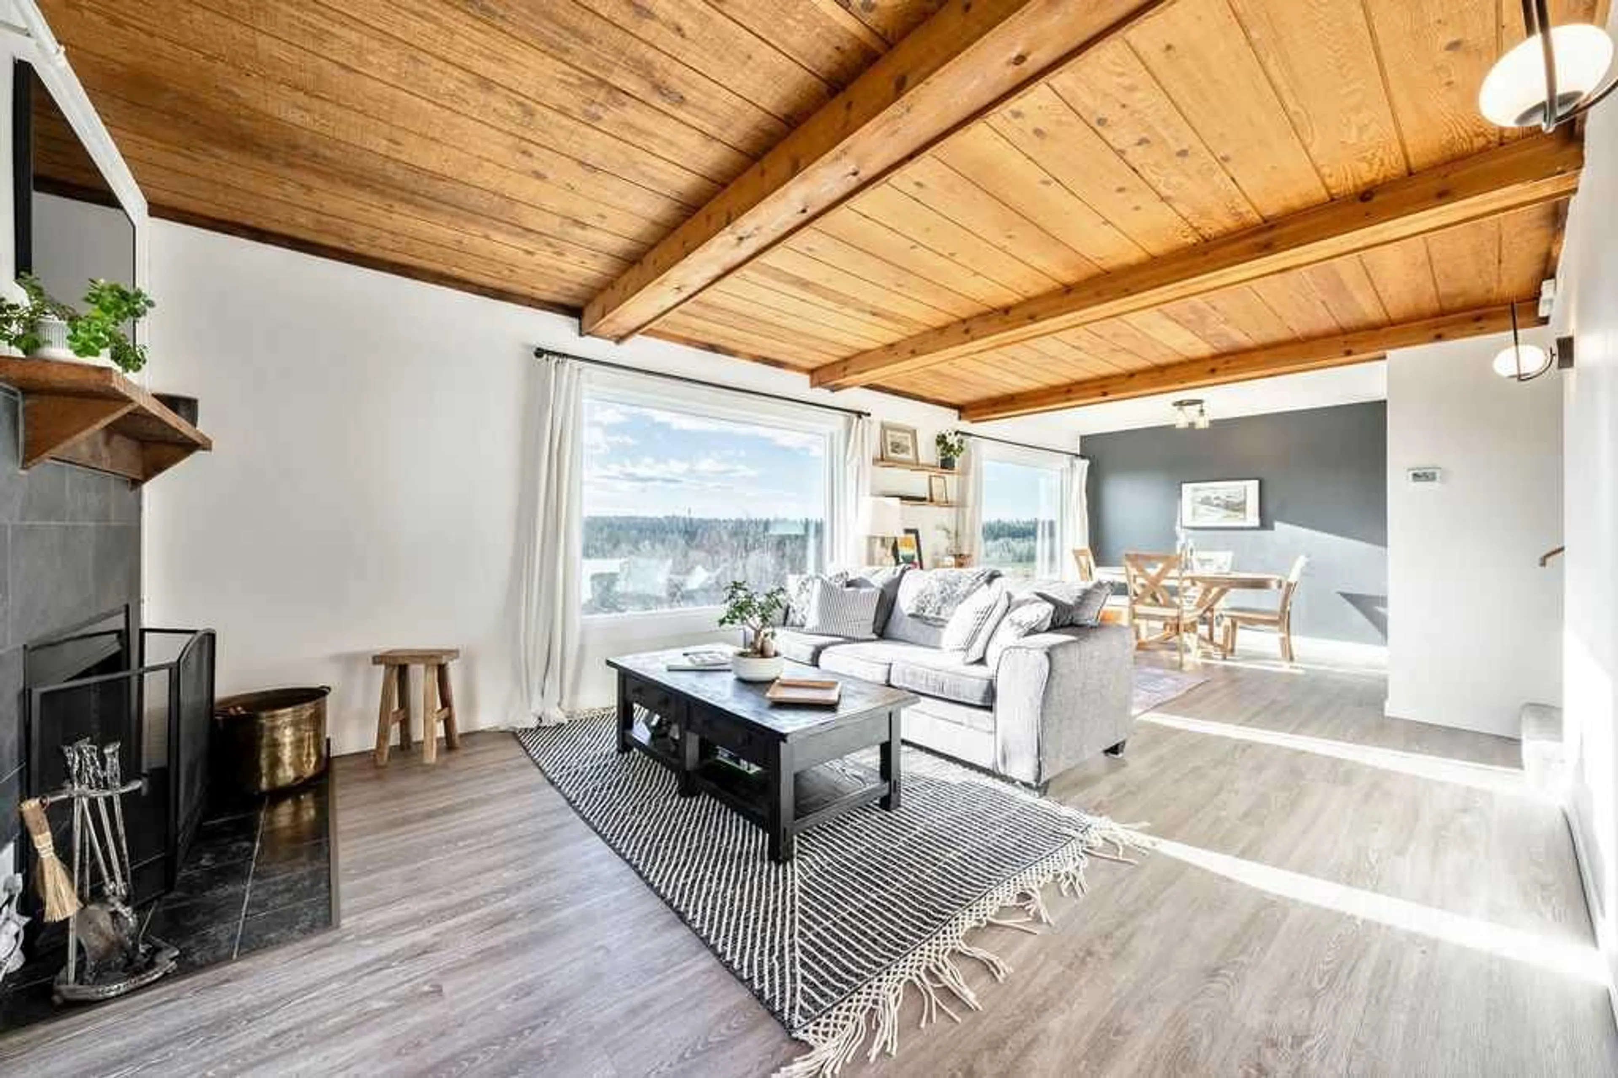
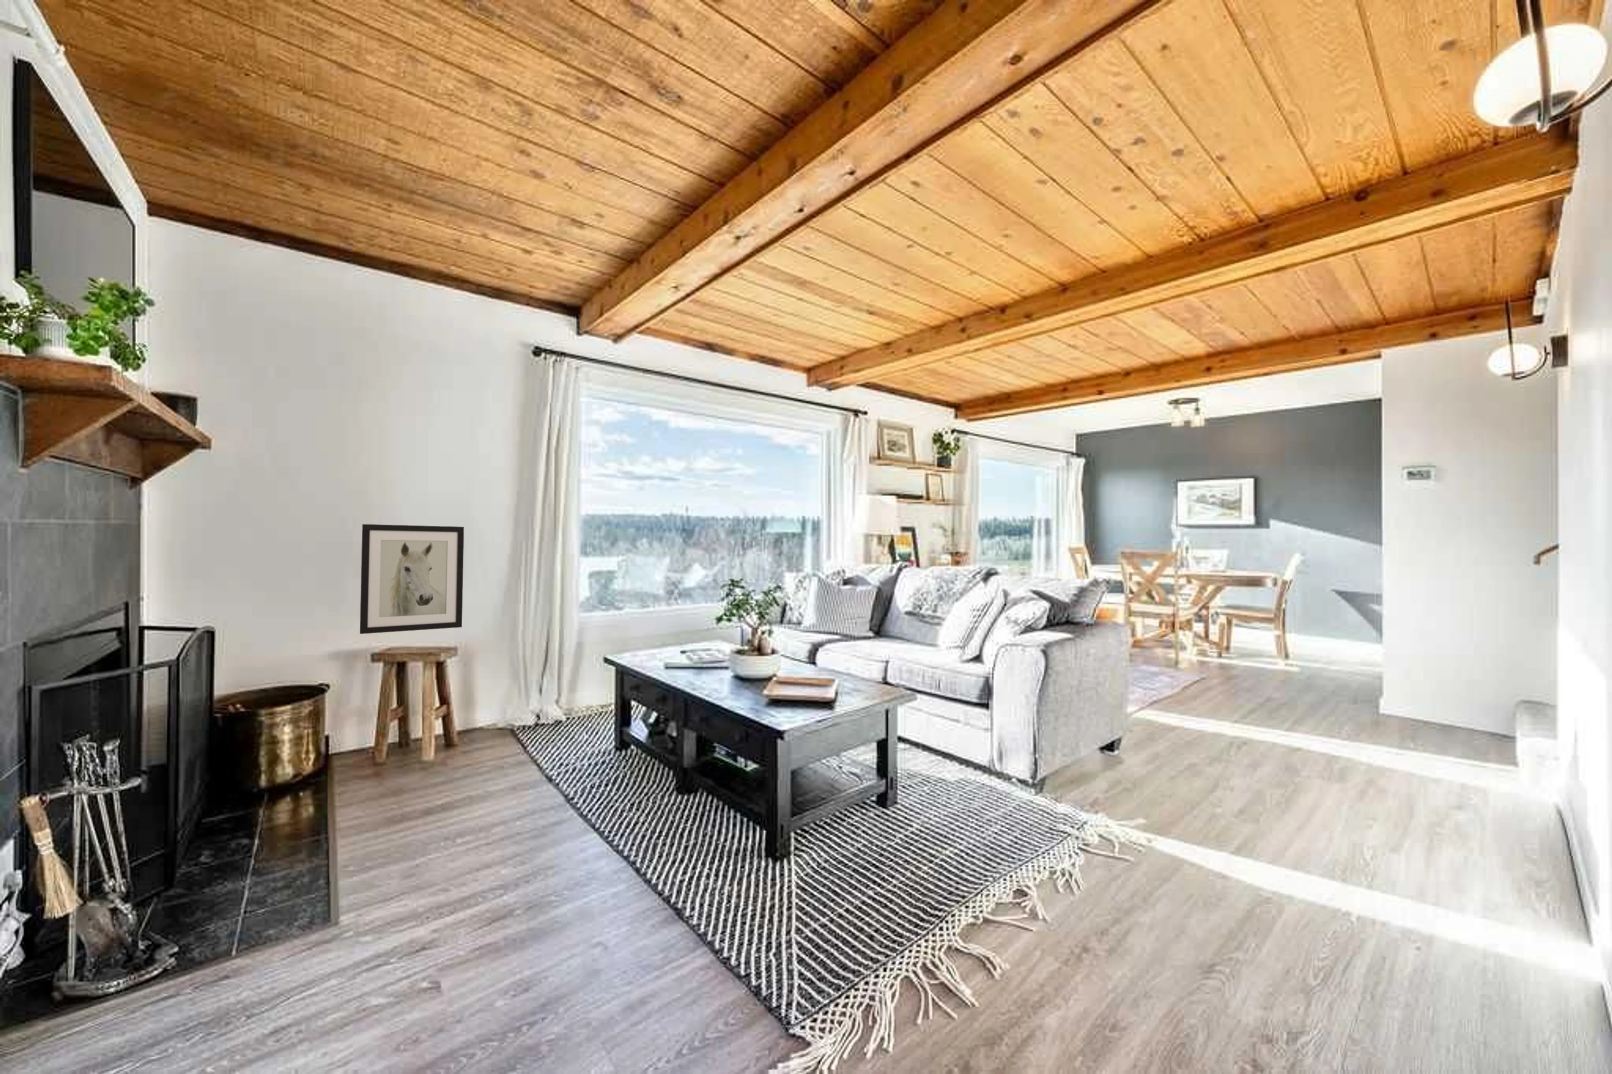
+ wall art [360,524,464,634]
